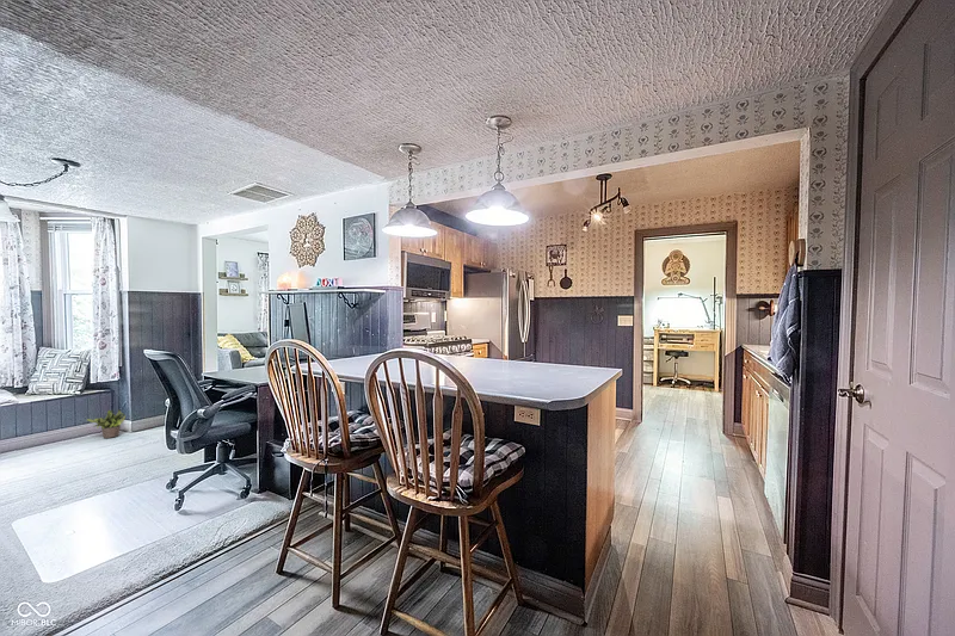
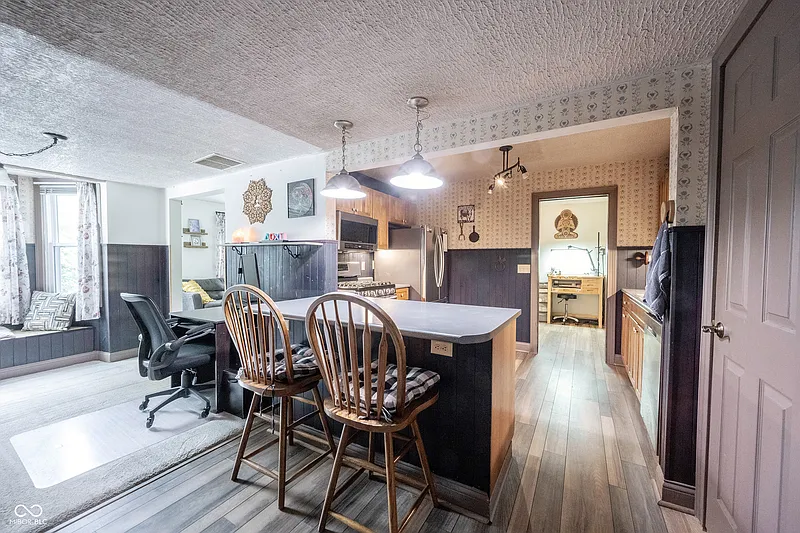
- potted plant [87,408,127,439]
